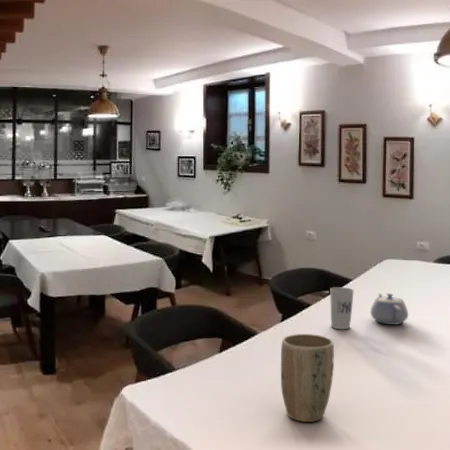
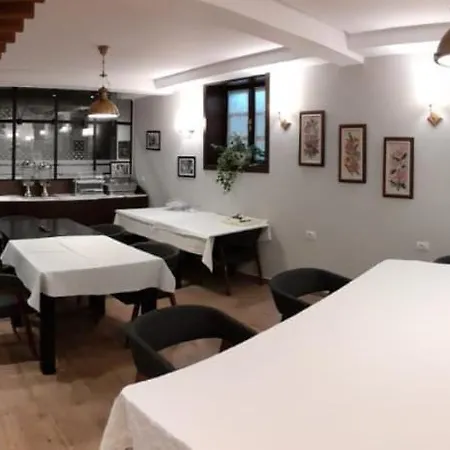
- cup [329,286,355,330]
- teapot [369,292,409,325]
- plant pot [280,333,335,423]
